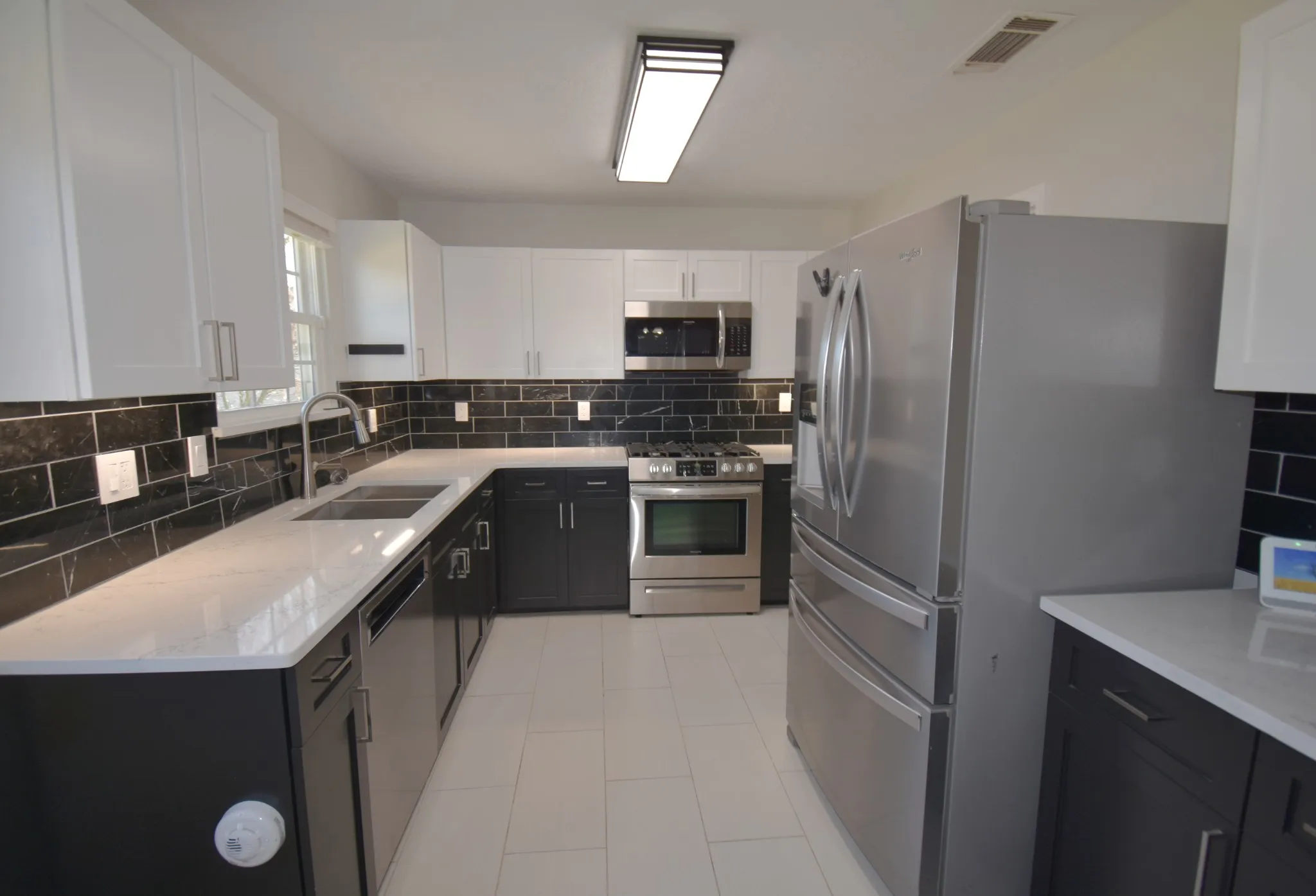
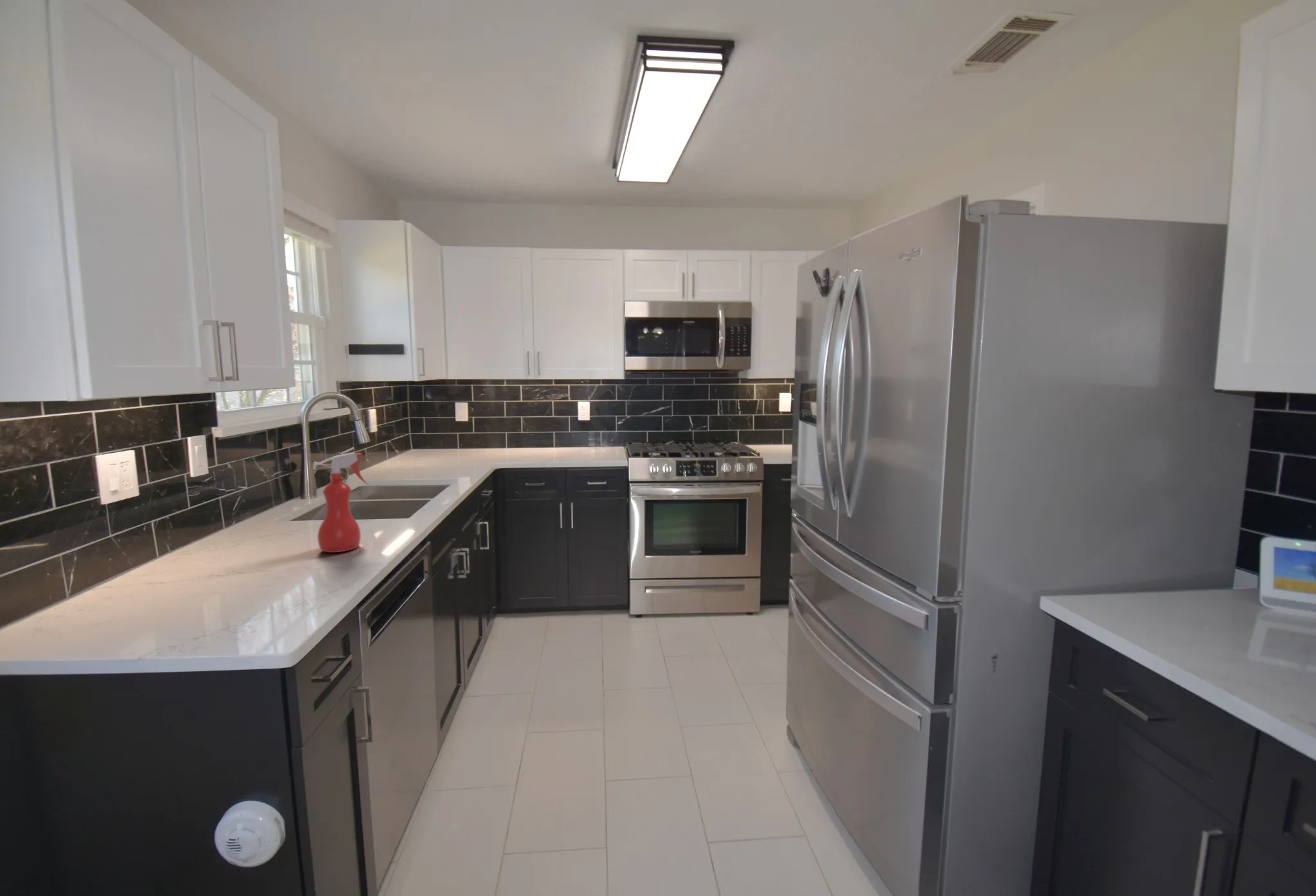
+ spray bottle [314,452,369,553]
